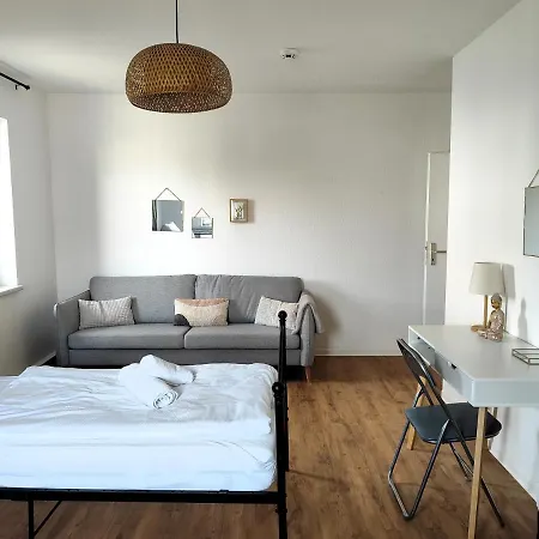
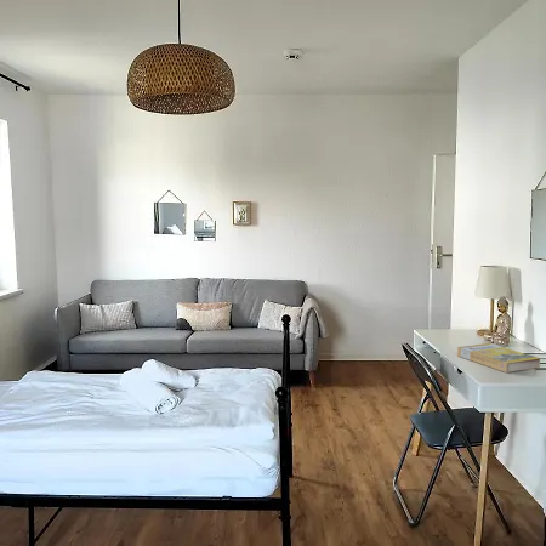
+ book [456,342,541,374]
